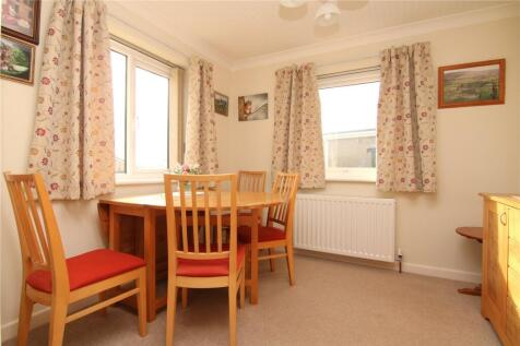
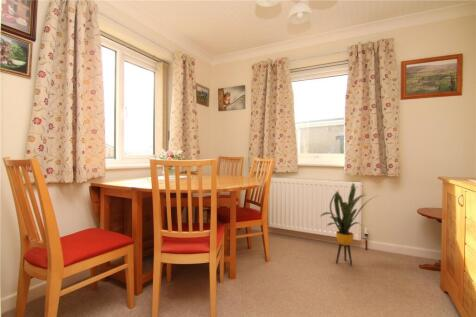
+ house plant [320,182,378,267]
